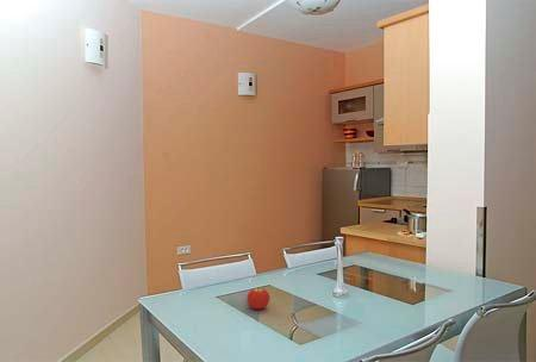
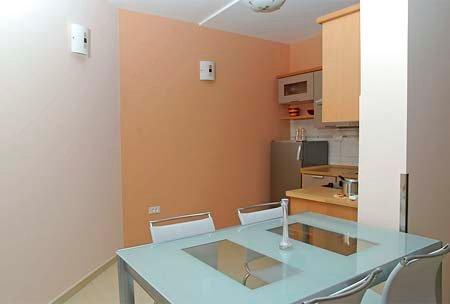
- fruit [245,287,270,311]
